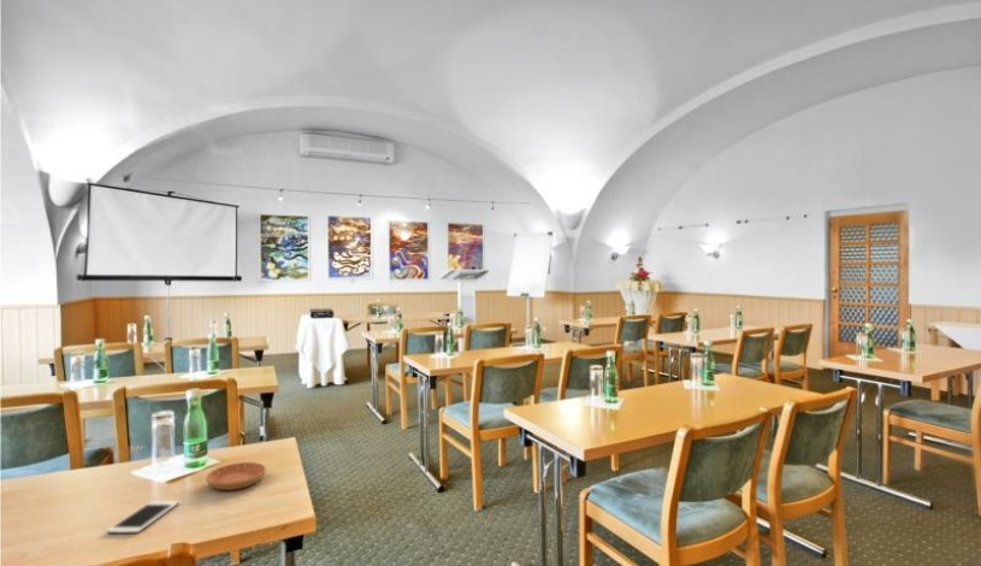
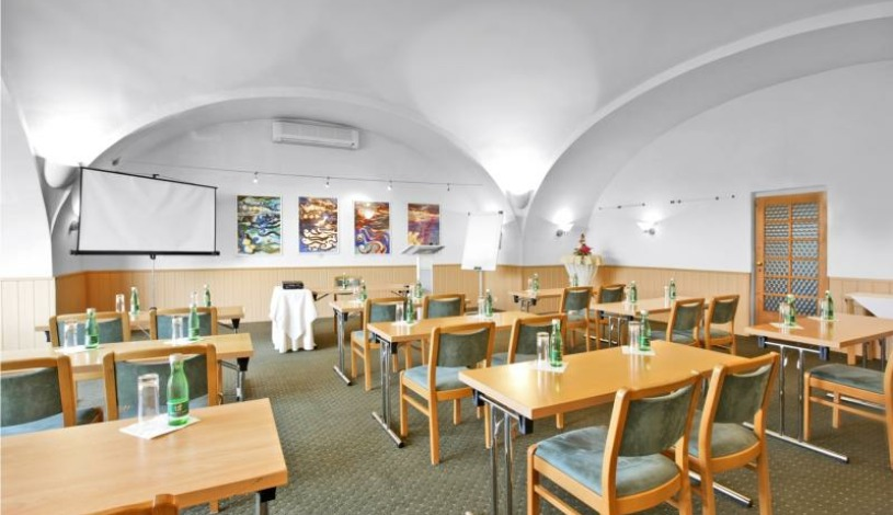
- cell phone [106,500,181,533]
- saucer [205,461,267,491]
